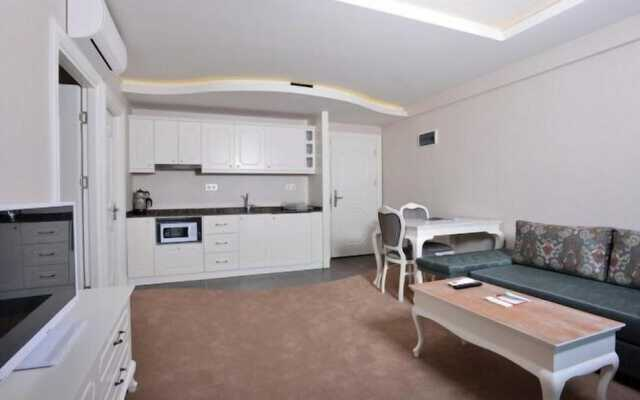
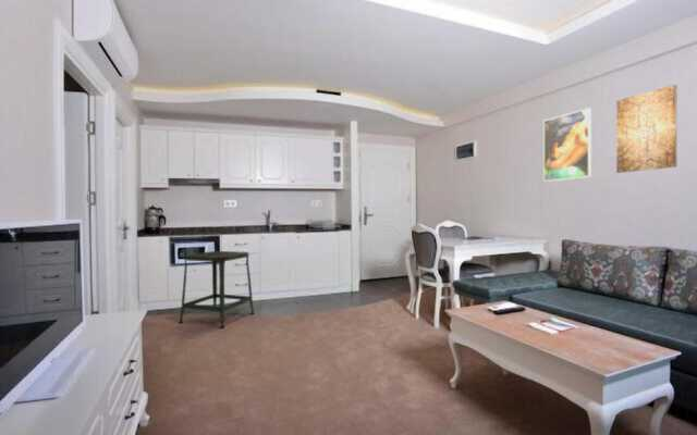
+ wall art [615,84,677,174]
+ stool [178,250,256,328]
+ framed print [542,107,592,183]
